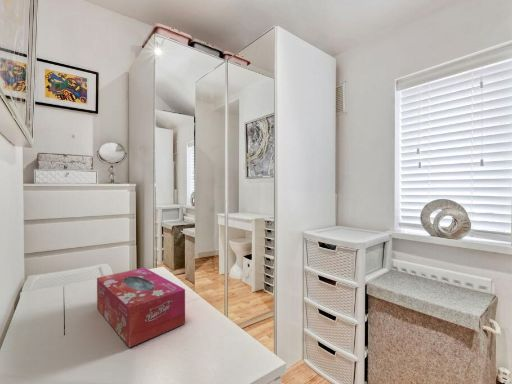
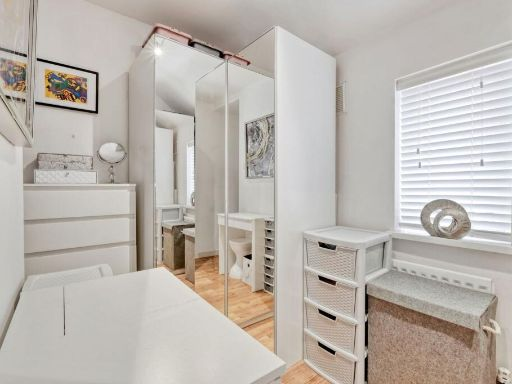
- tissue box [96,266,186,348]
